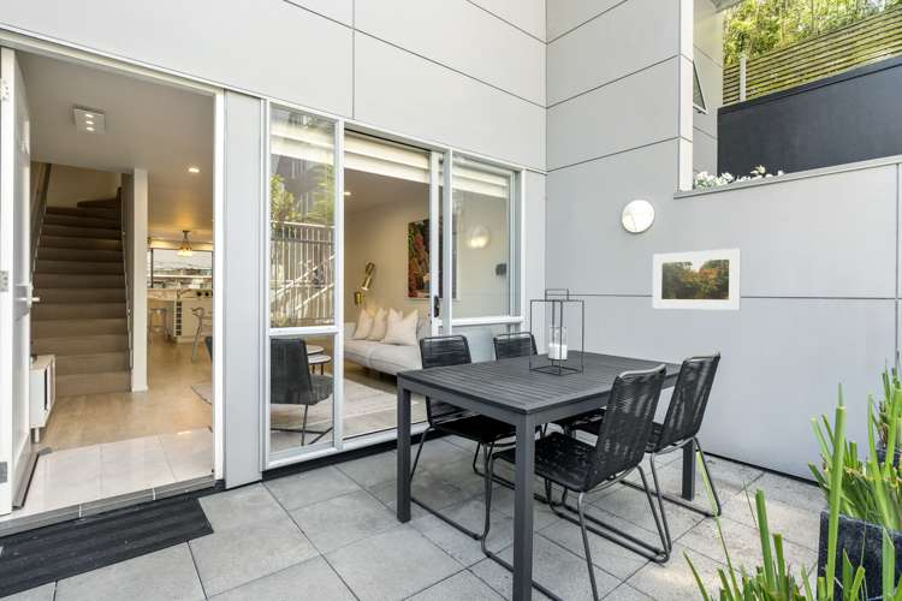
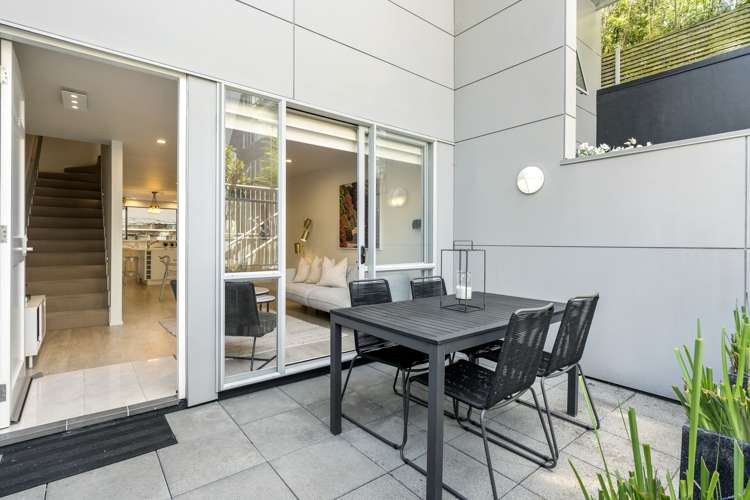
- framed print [652,248,742,311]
